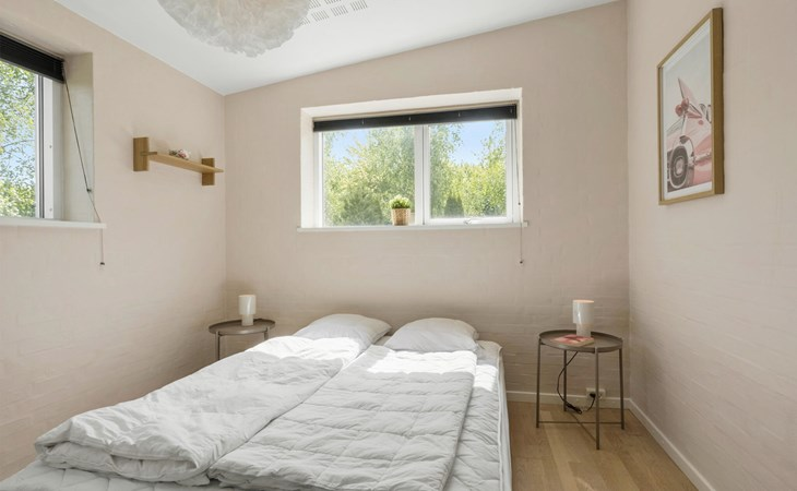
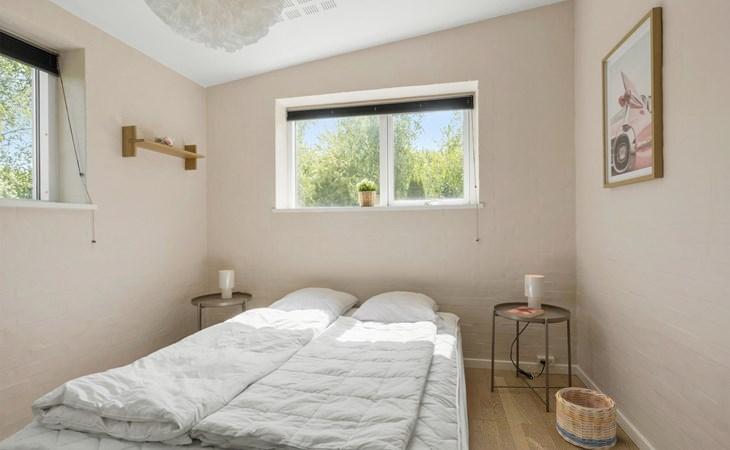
+ basket [555,386,618,450]
